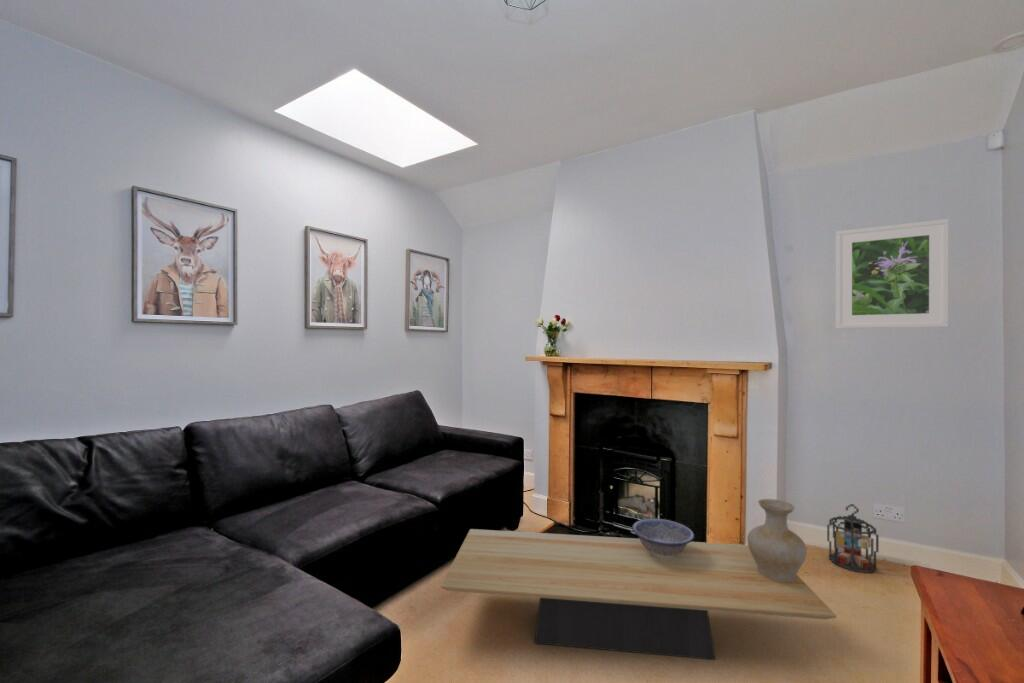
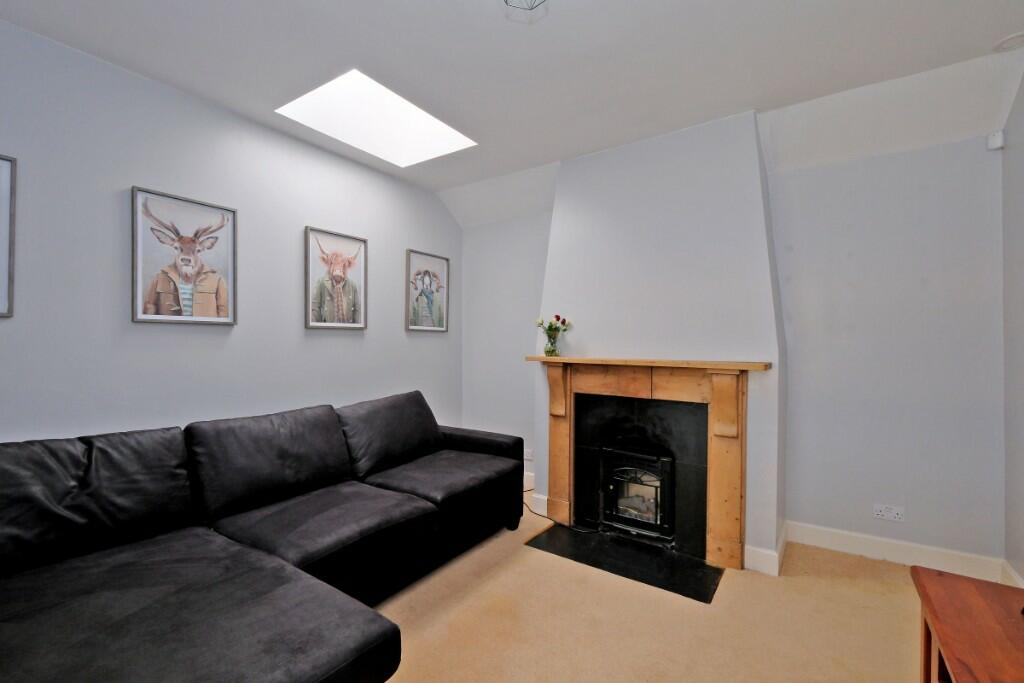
- decorative bowl [631,518,695,559]
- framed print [835,218,950,329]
- vase [746,498,807,583]
- lantern [826,503,880,574]
- coffee table [440,528,838,661]
